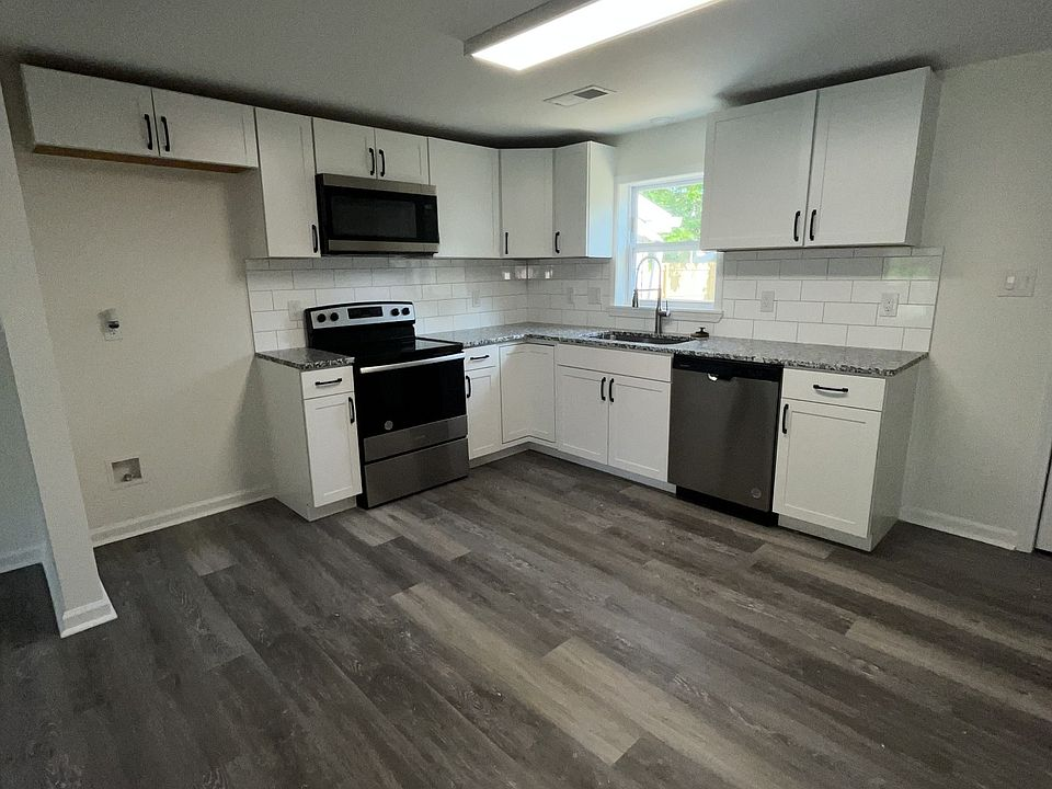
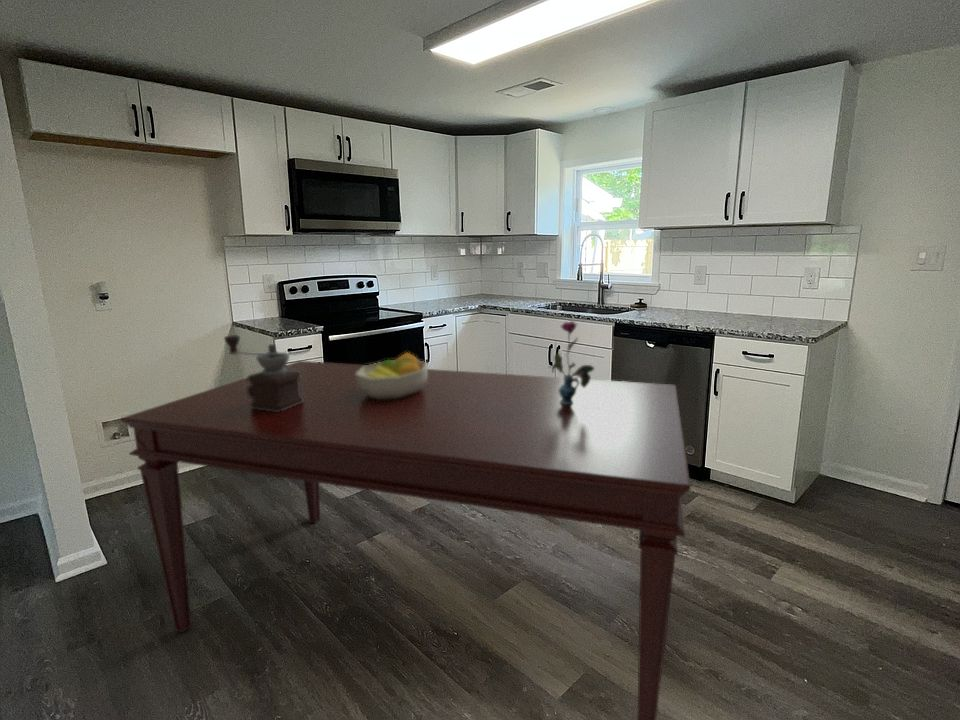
+ coffee grinder [223,334,304,412]
+ vase [551,320,596,404]
+ dining table [120,360,692,720]
+ fruit bowl [356,351,429,399]
